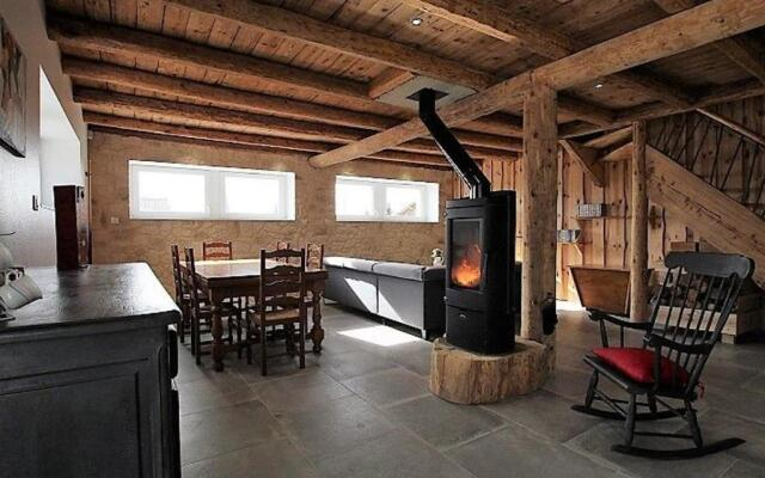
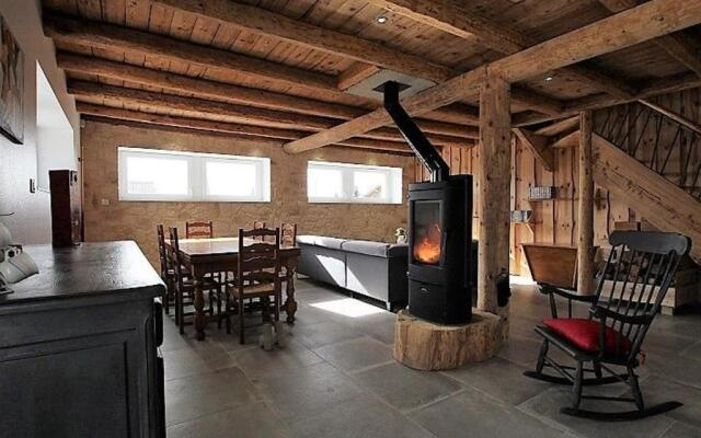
+ boots [258,320,286,351]
